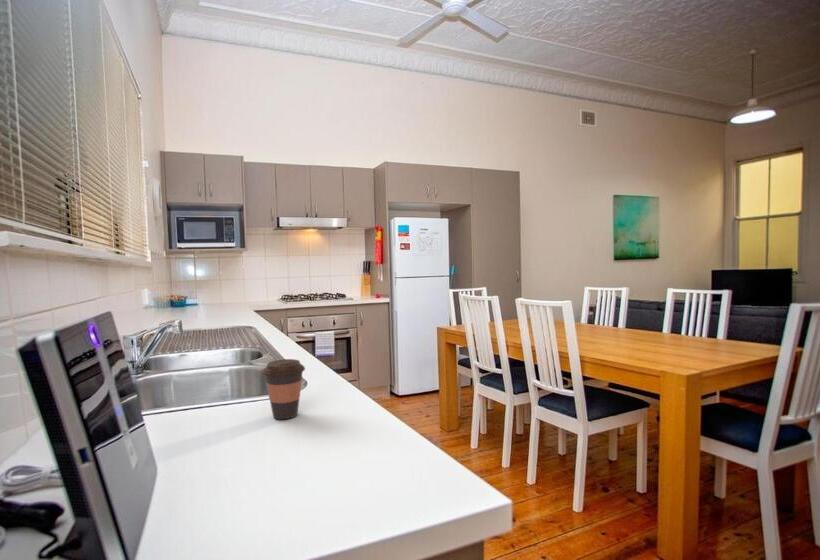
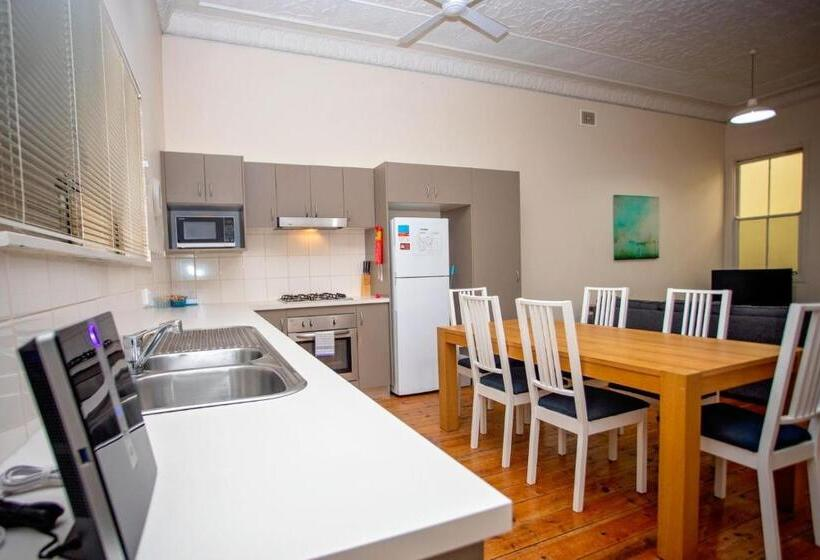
- coffee cup [261,358,306,420]
